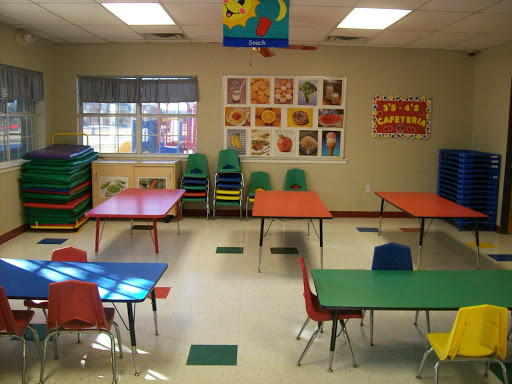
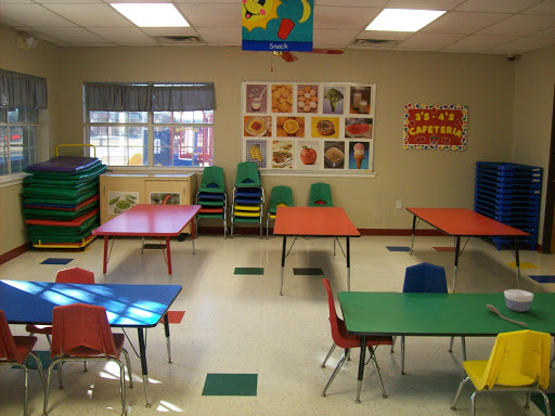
+ bowl [503,288,534,313]
+ spoon [486,303,528,327]
